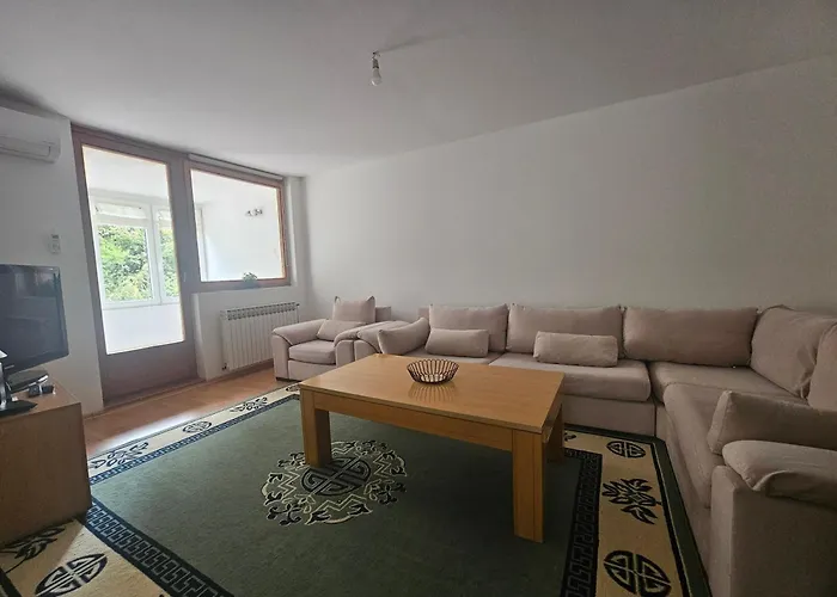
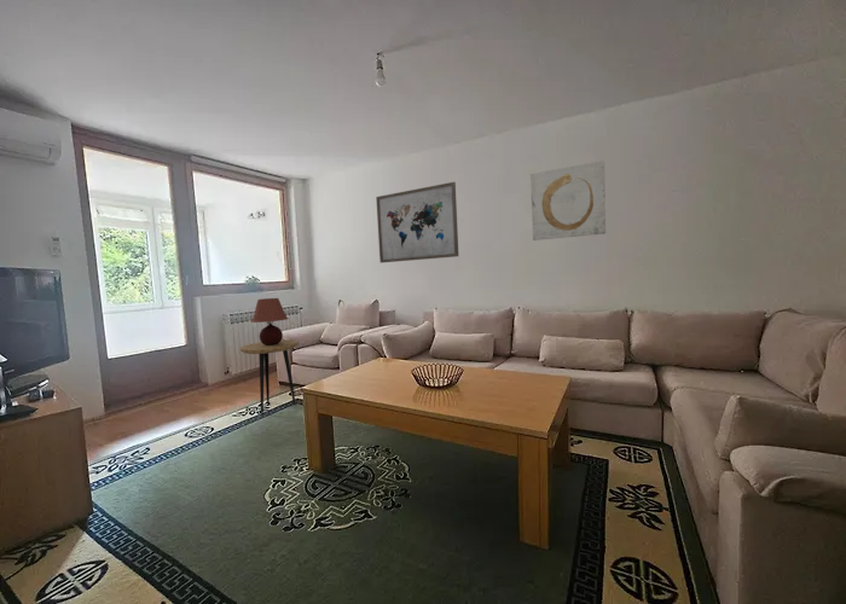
+ table lamp [249,297,290,345]
+ wall art [529,159,607,242]
+ wall art [375,181,459,263]
+ side table [239,338,300,414]
